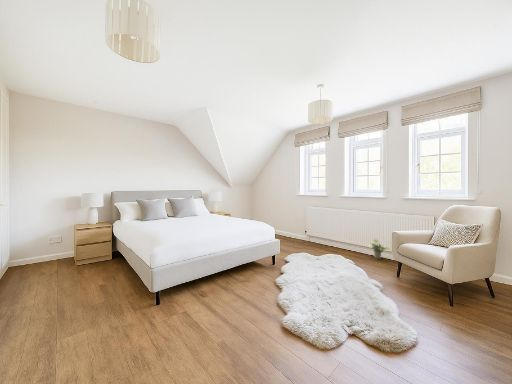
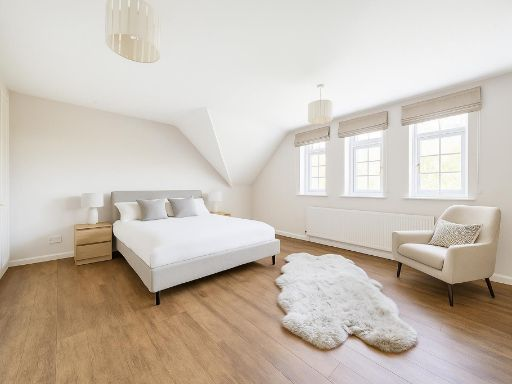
- potted plant [368,238,392,260]
